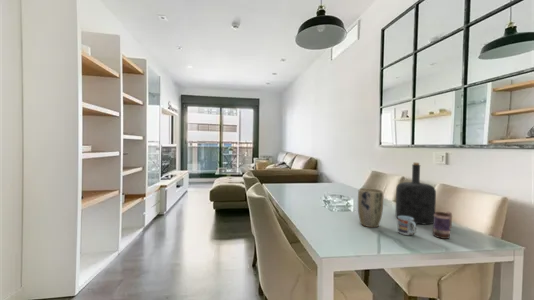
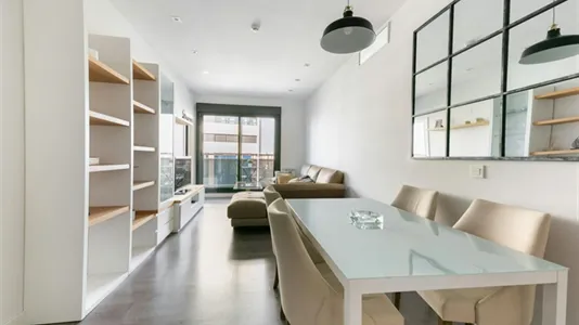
- plant pot [357,187,384,228]
- bottle [395,162,437,226]
- cup [397,216,417,236]
- mug [432,211,453,240]
